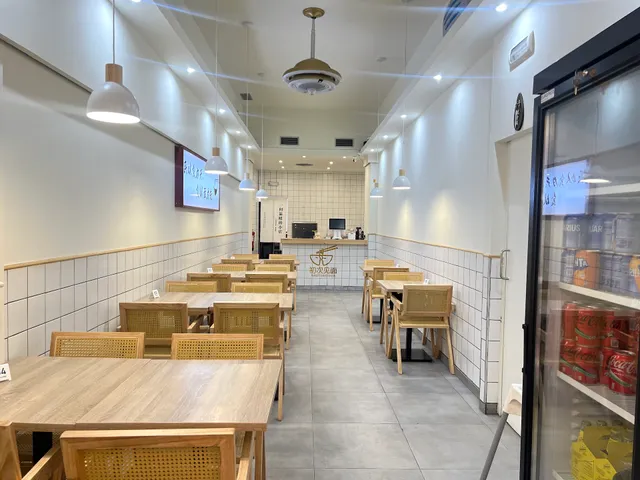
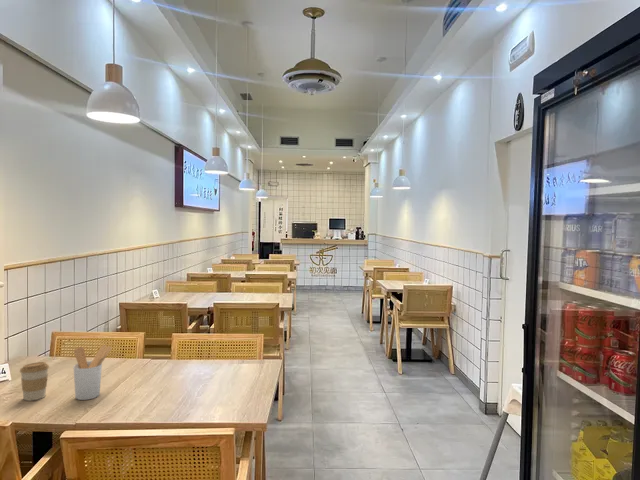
+ coffee cup [19,361,50,402]
+ utensil holder [73,344,113,401]
